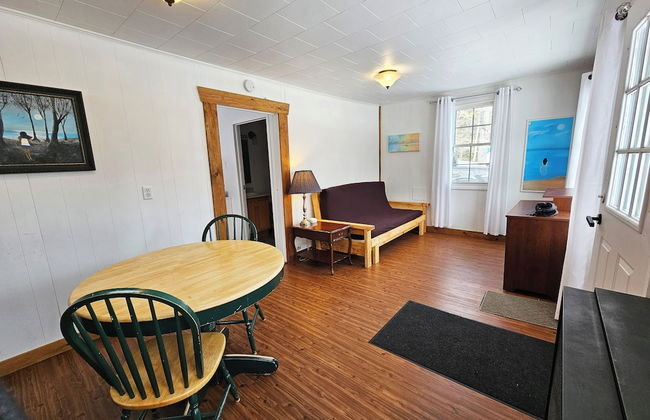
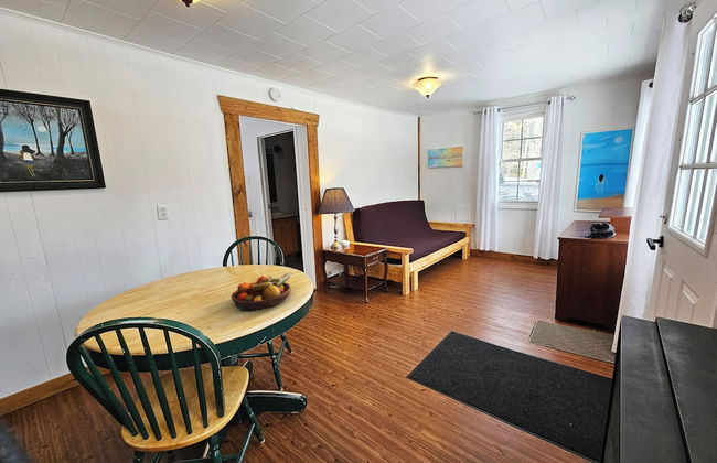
+ fruit bowl [231,271,292,312]
